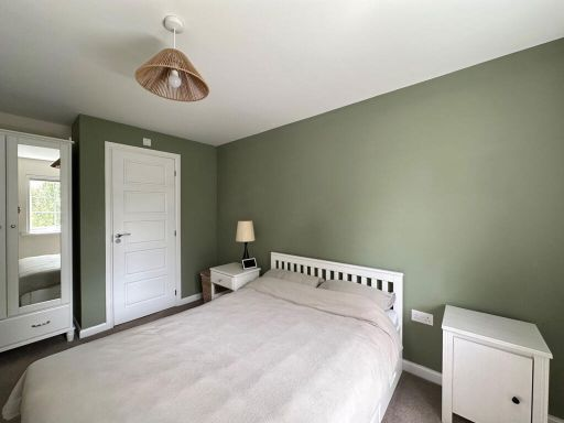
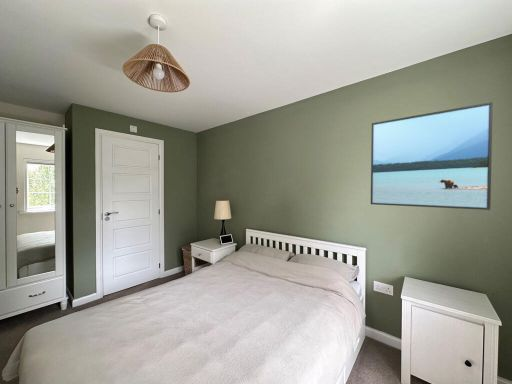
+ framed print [370,101,494,211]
